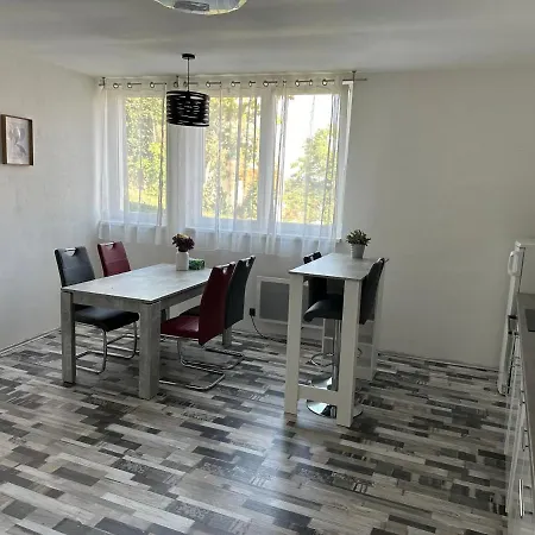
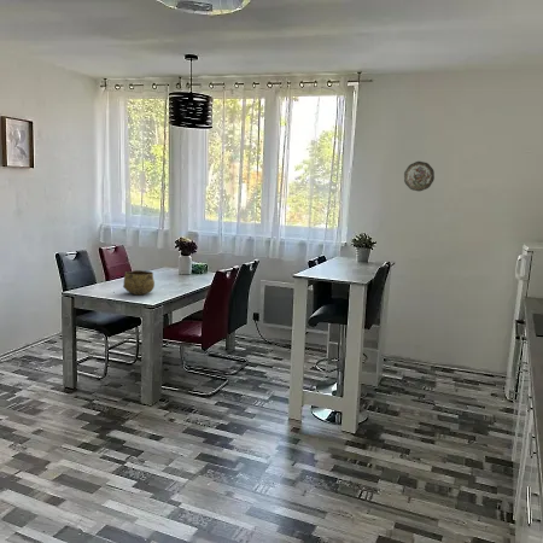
+ decorative plate [403,160,436,192]
+ decorative bowl [122,269,156,296]
